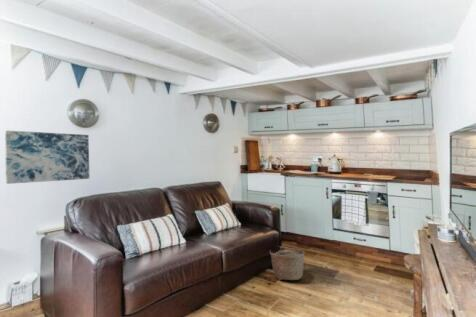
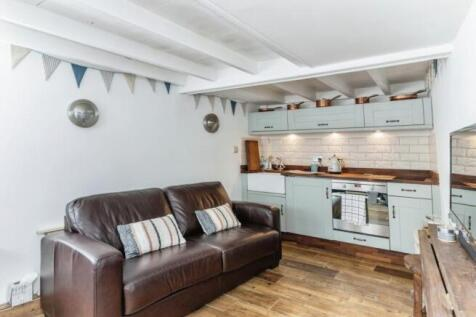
- basket [269,245,305,281]
- wall art [4,129,90,185]
